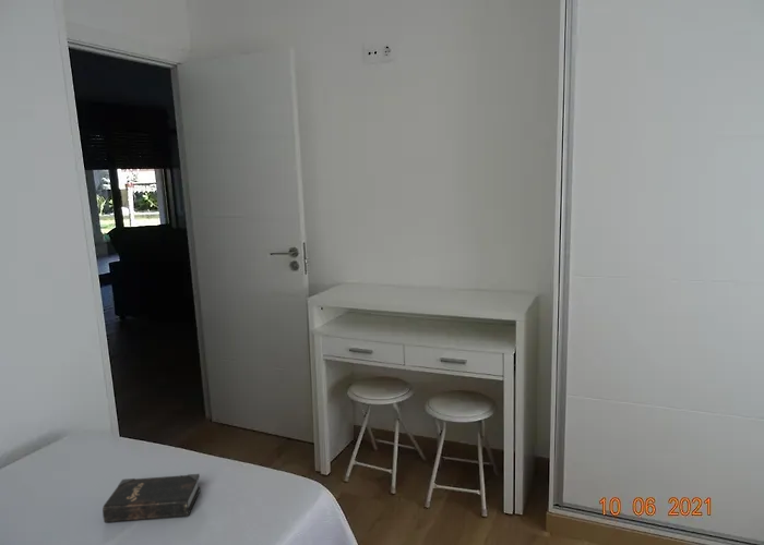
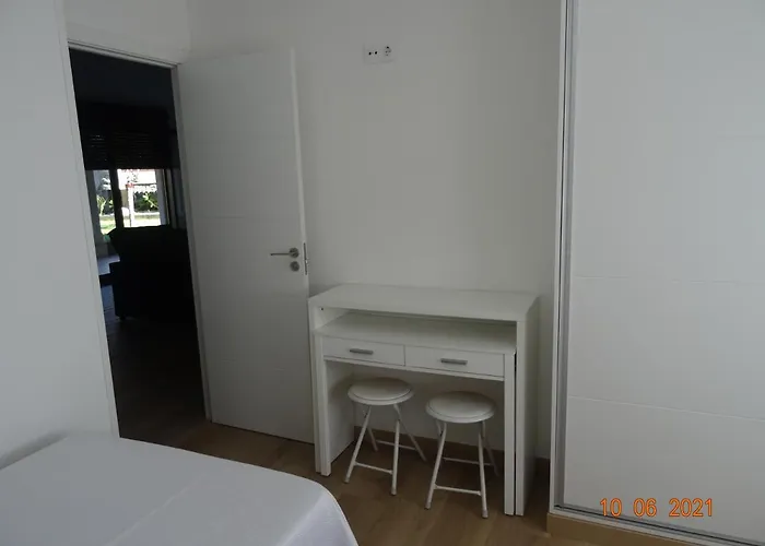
- hardback book [102,473,202,523]
